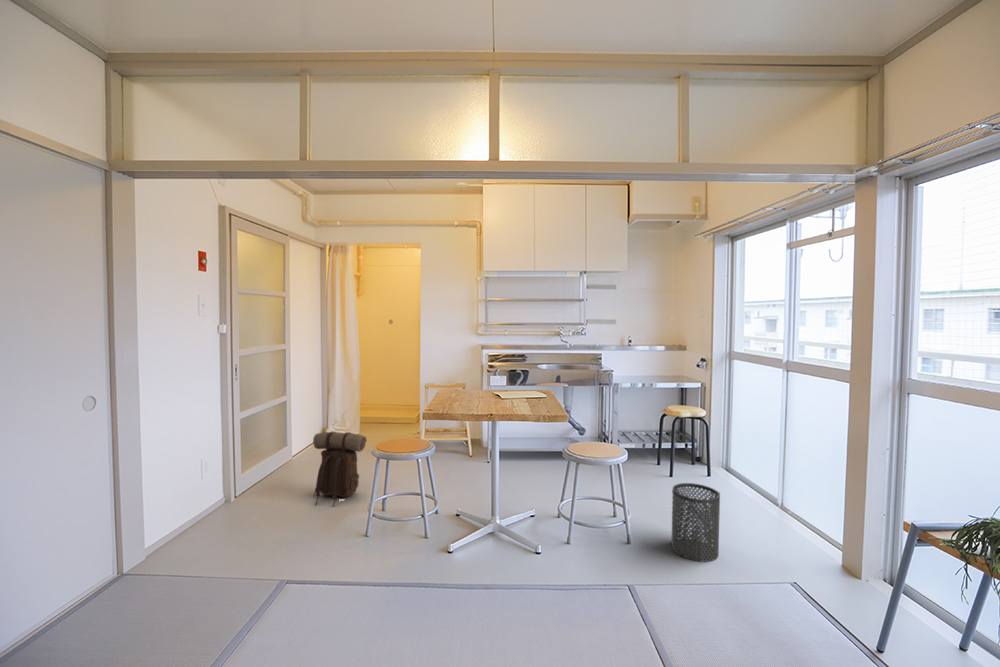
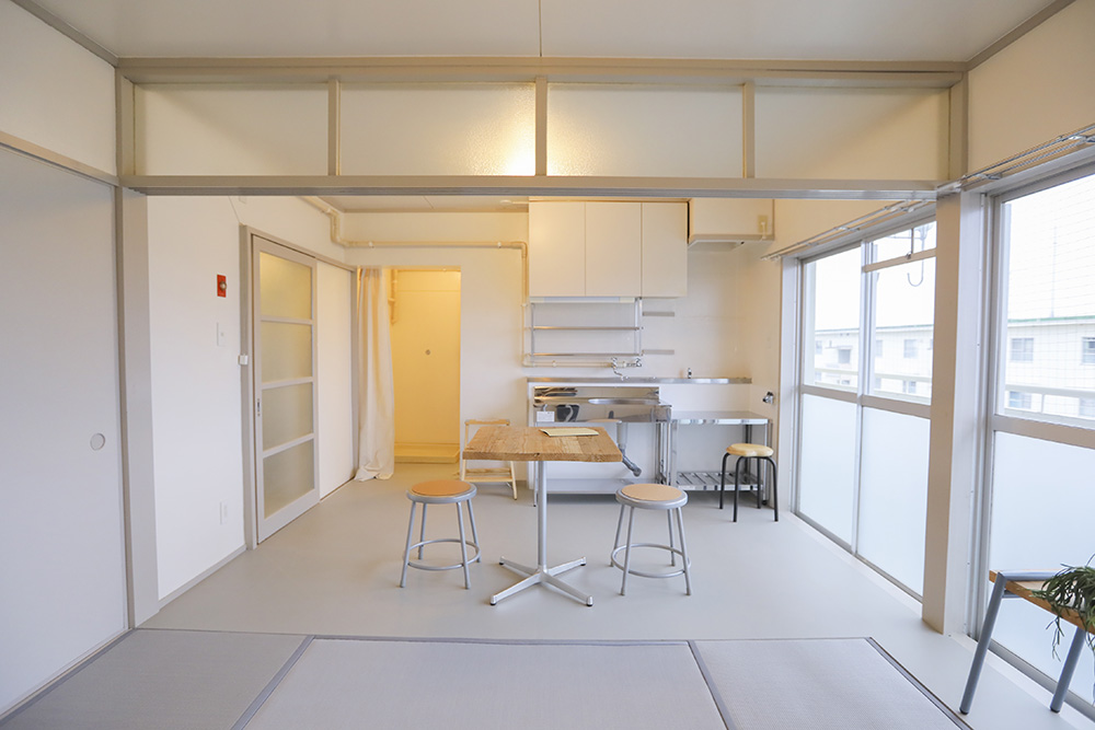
- backpack [312,431,368,507]
- trash can [670,482,721,563]
